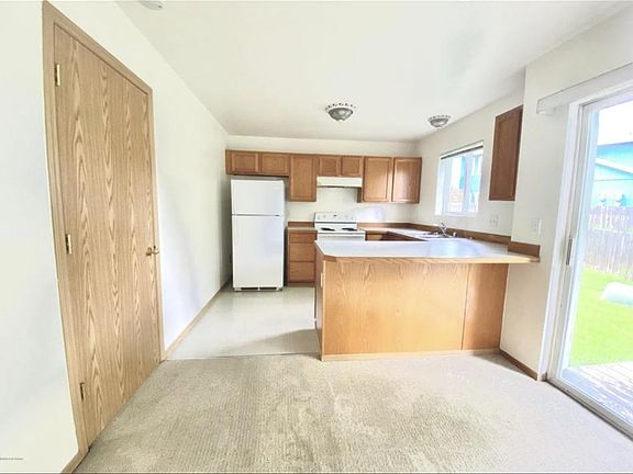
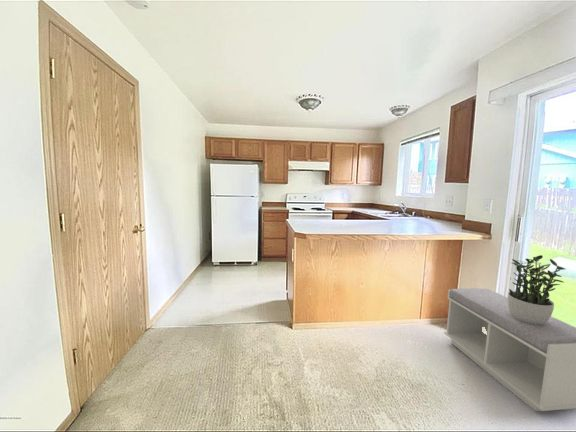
+ bench [443,287,576,412]
+ potted plant [507,254,567,325]
